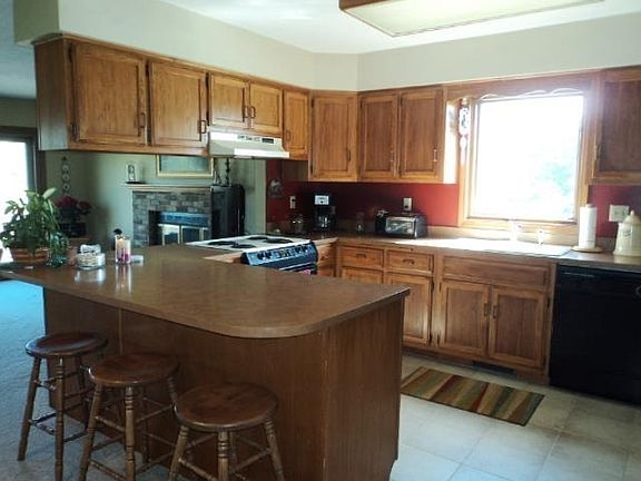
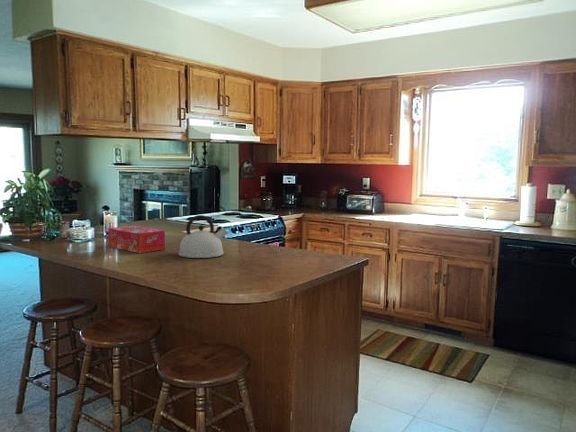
+ kettle [177,214,229,259]
+ tissue box [107,225,166,254]
